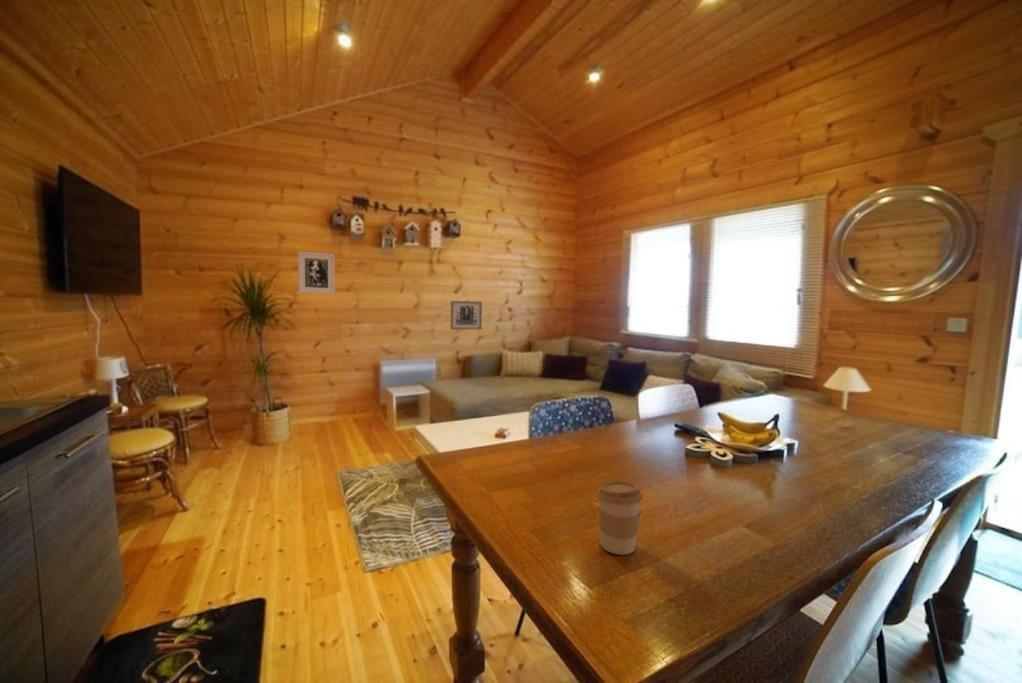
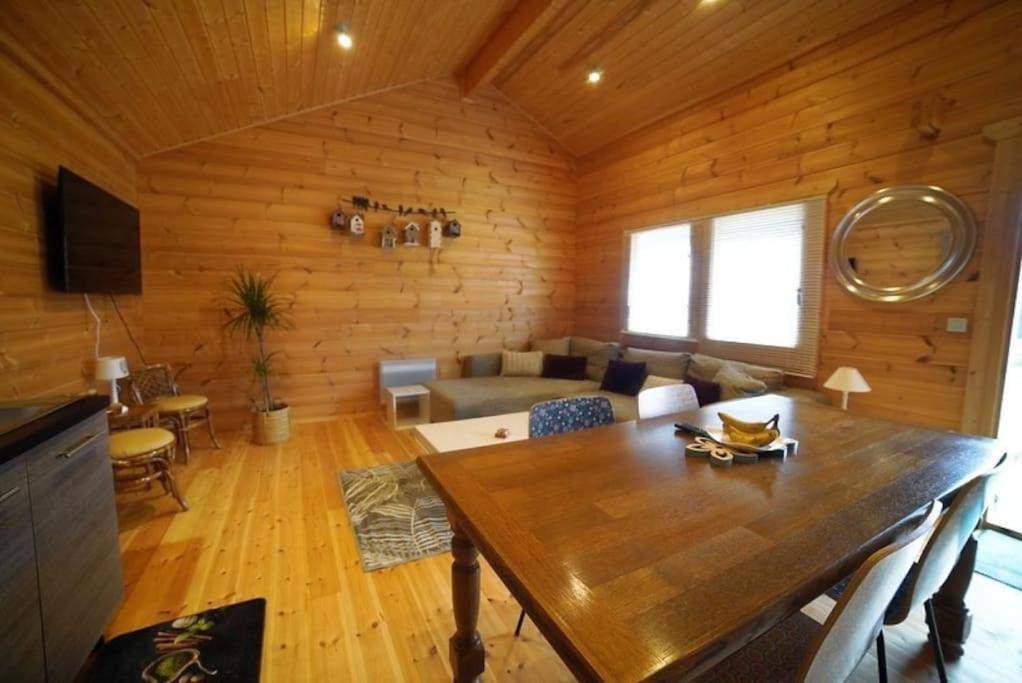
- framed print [297,250,336,295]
- wall art [450,300,483,331]
- coffee cup [596,480,644,556]
